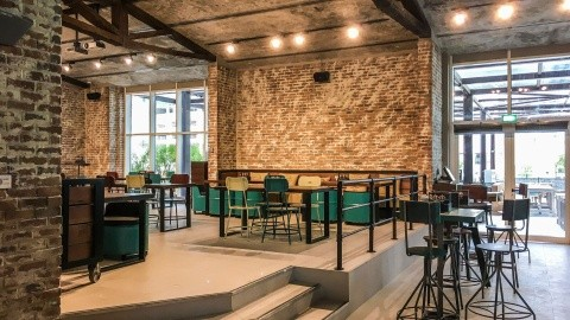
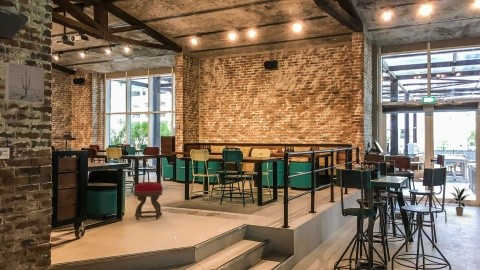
+ indoor plant [447,186,472,217]
+ stool [133,181,163,221]
+ wall art [4,61,45,105]
